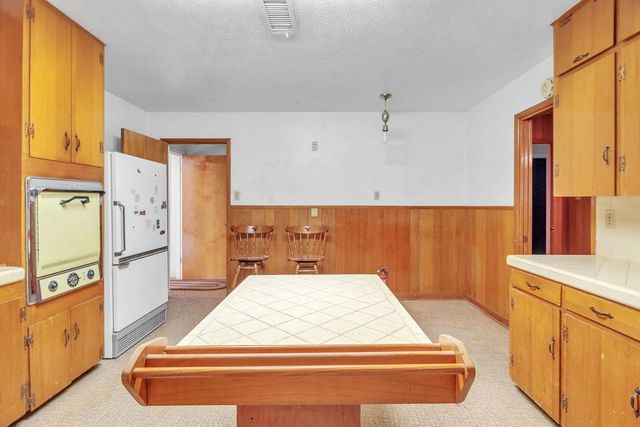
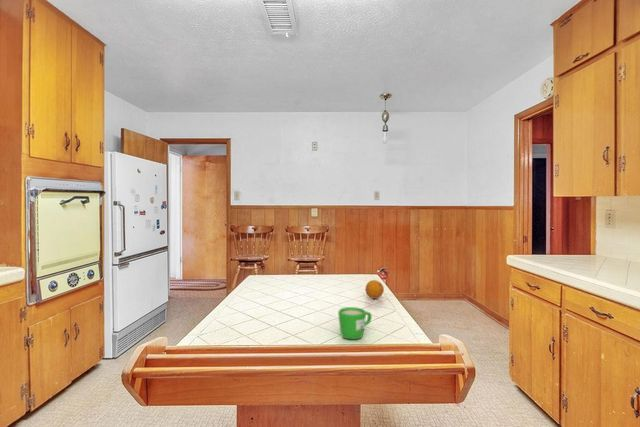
+ fruit [364,279,385,300]
+ mug [337,306,373,340]
